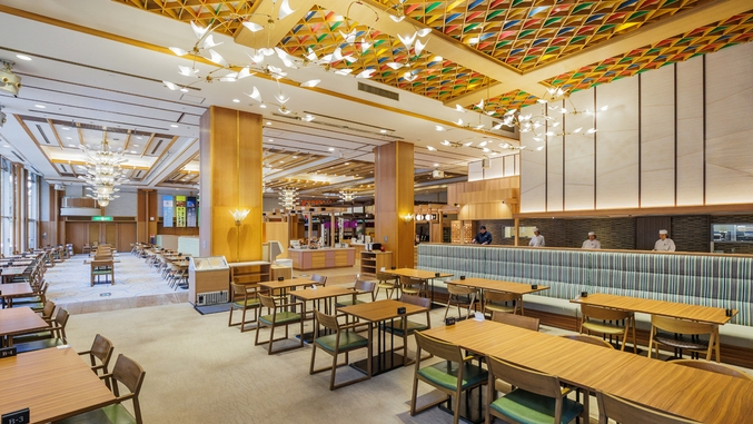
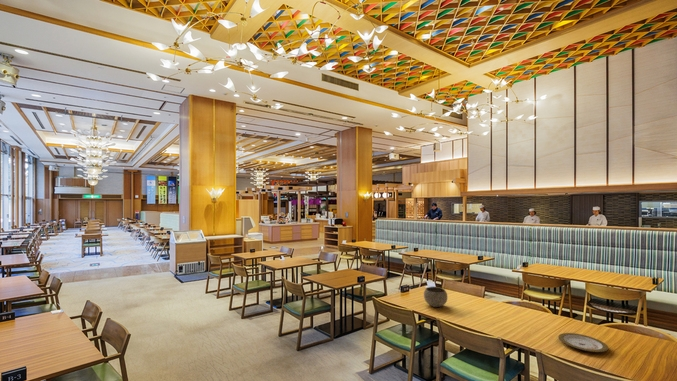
+ plate [557,332,609,353]
+ bowl [423,286,448,308]
